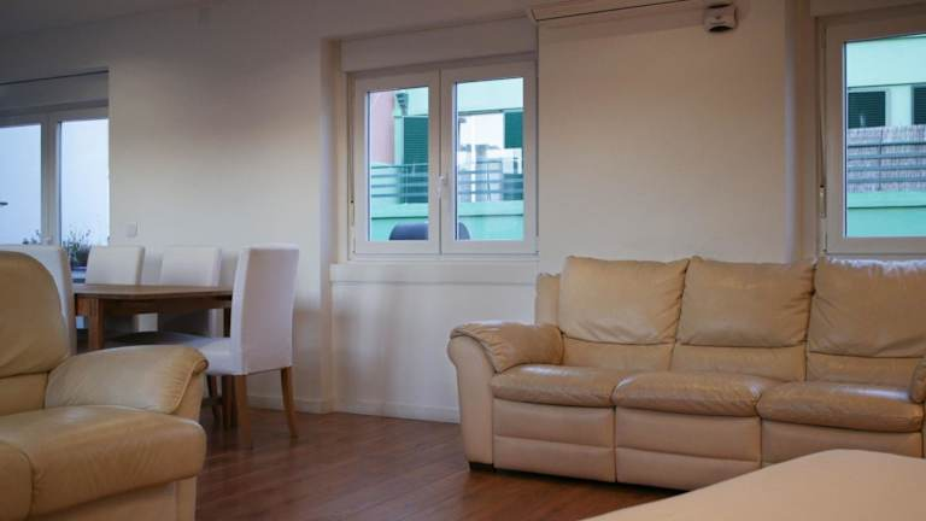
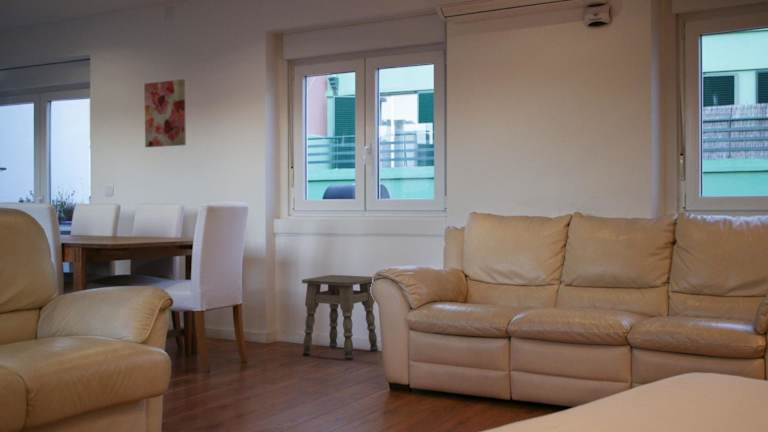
+ side table [301,274,379,361]
+ wall art [143,78,187,148]
